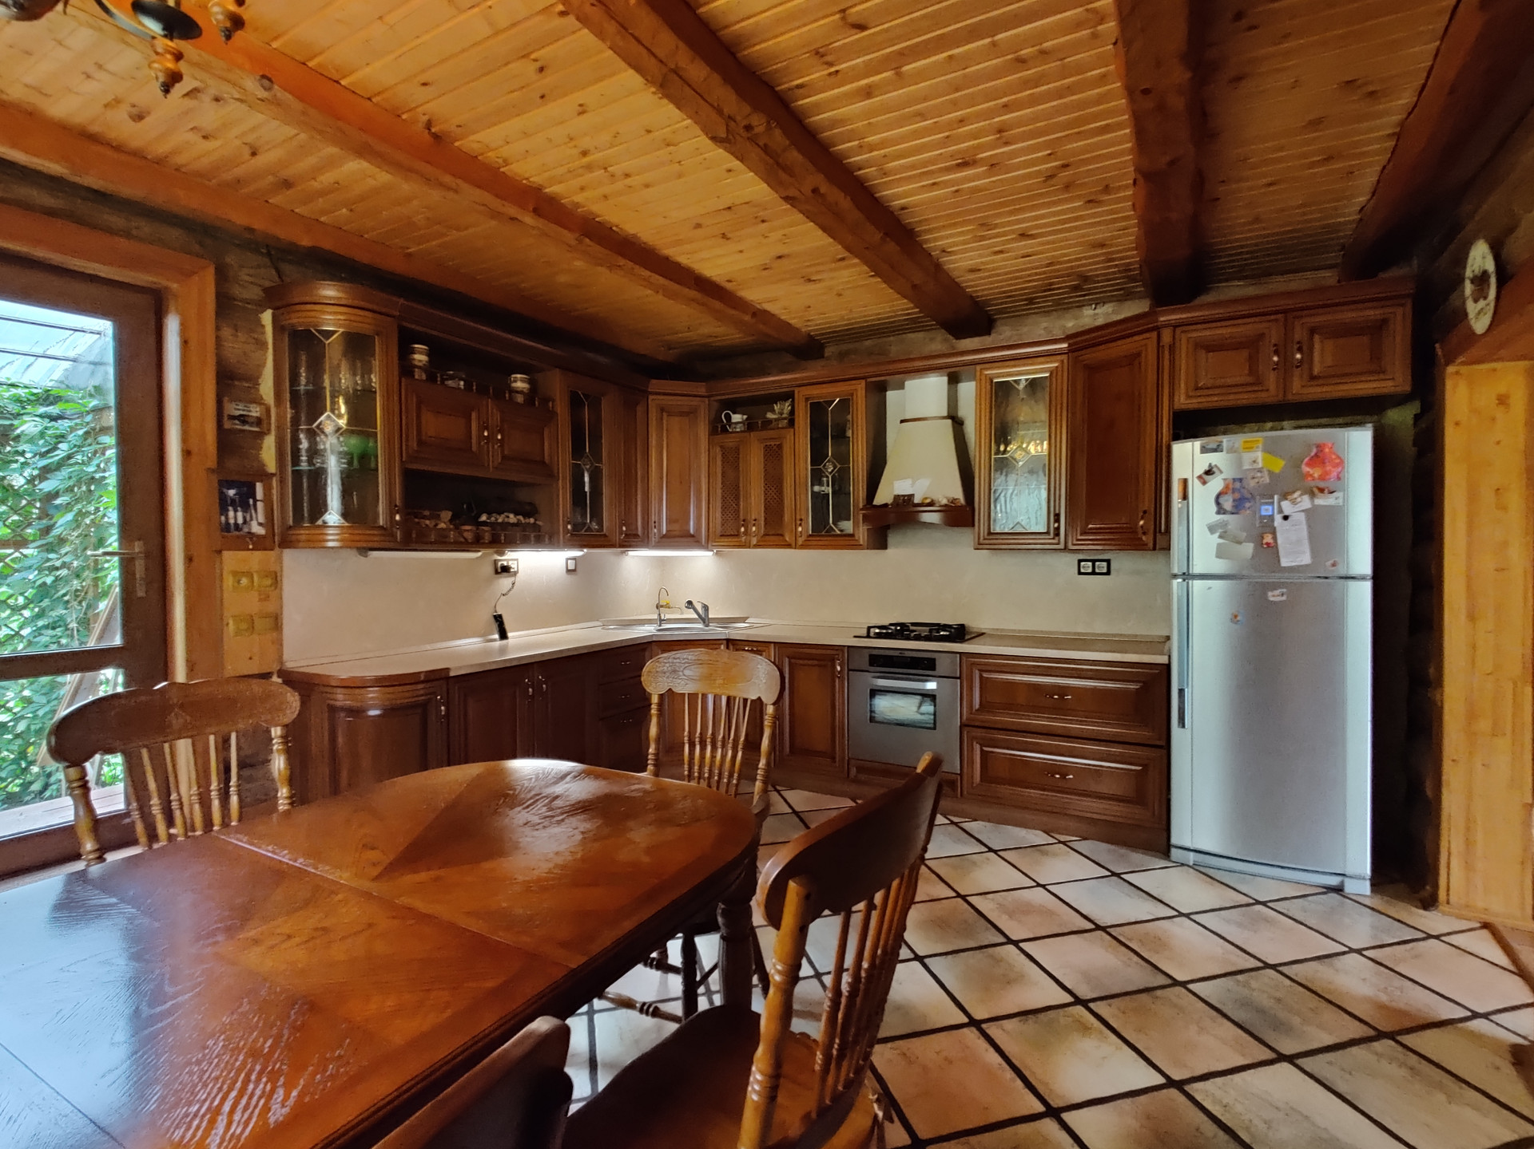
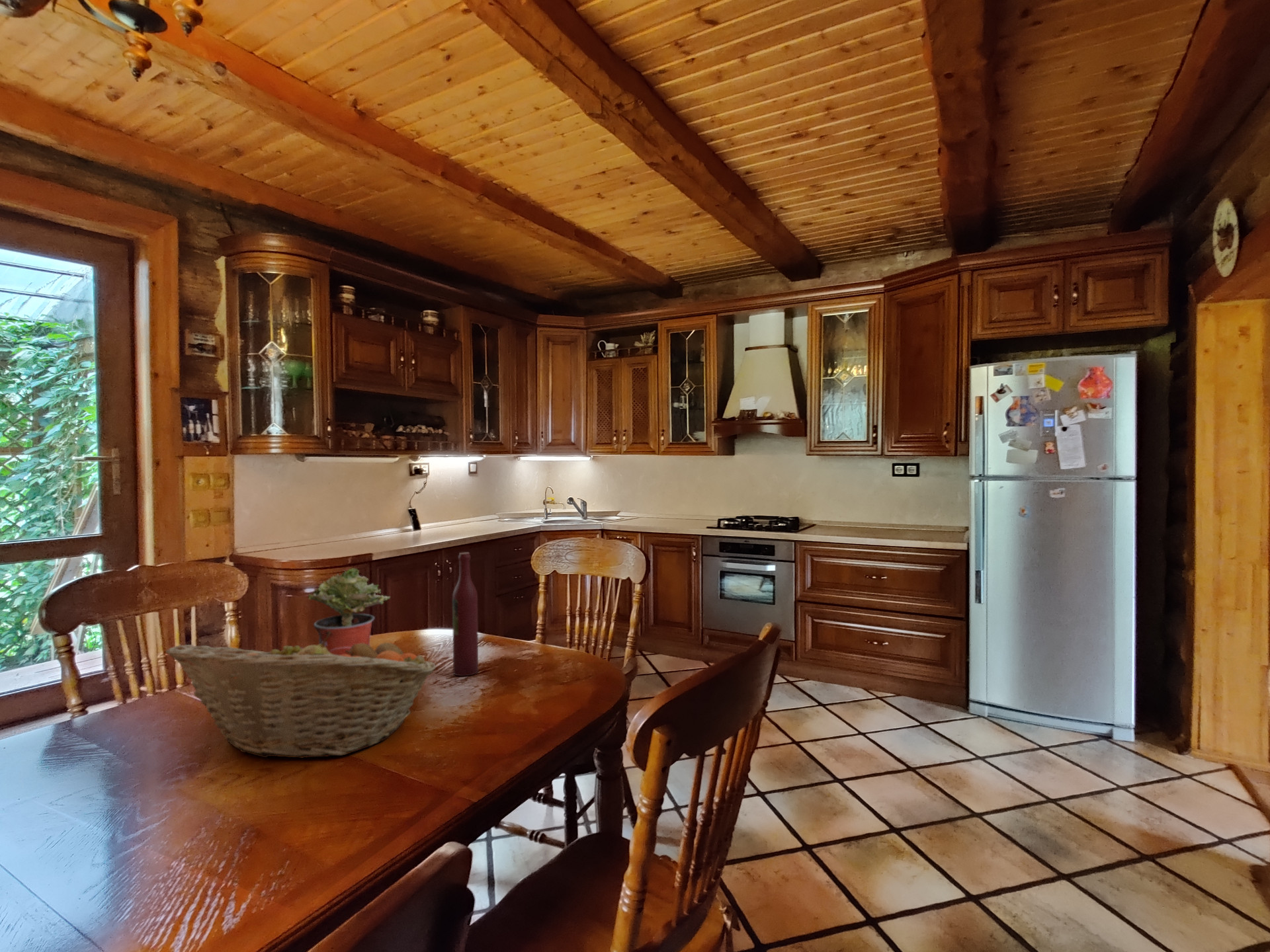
+ potted plant [308,567,391,655]
+ wine bottle [452,552,479,677]
+ fruit basket [165,631,437,759]
